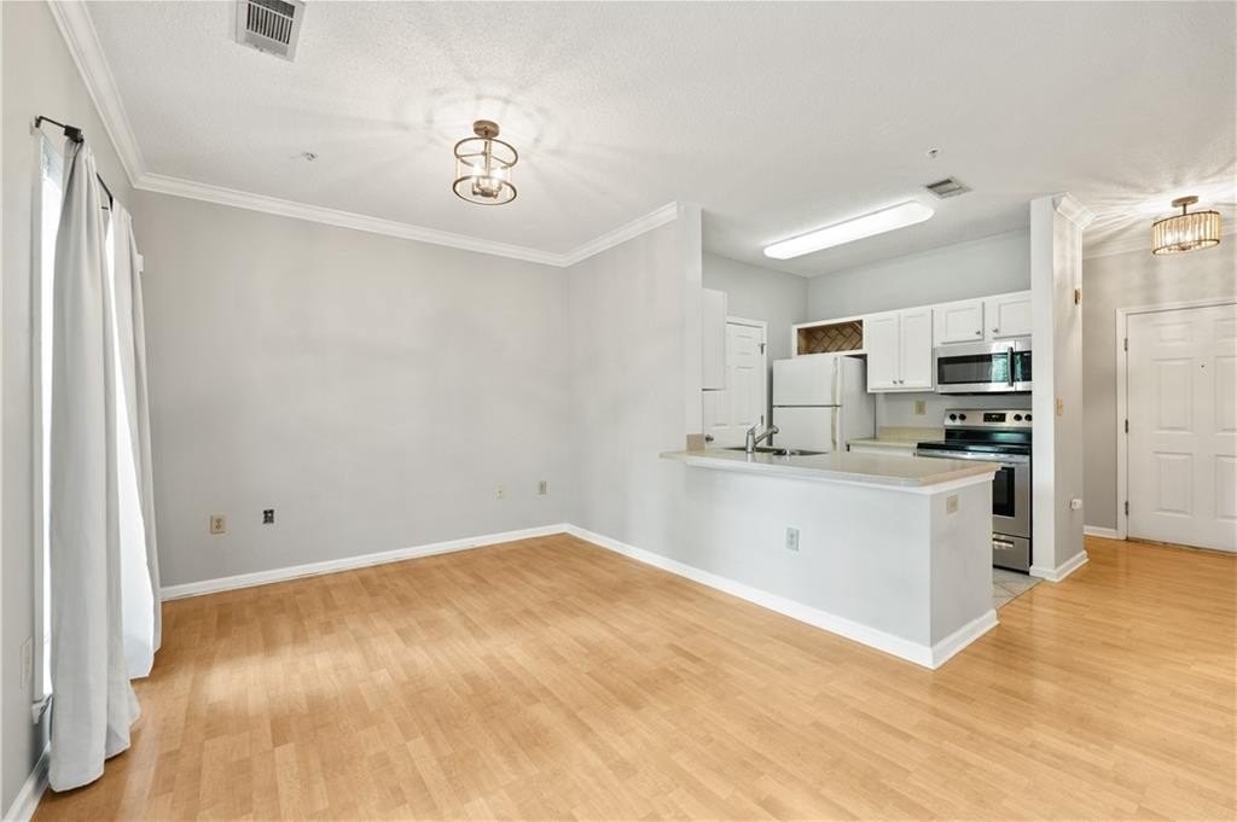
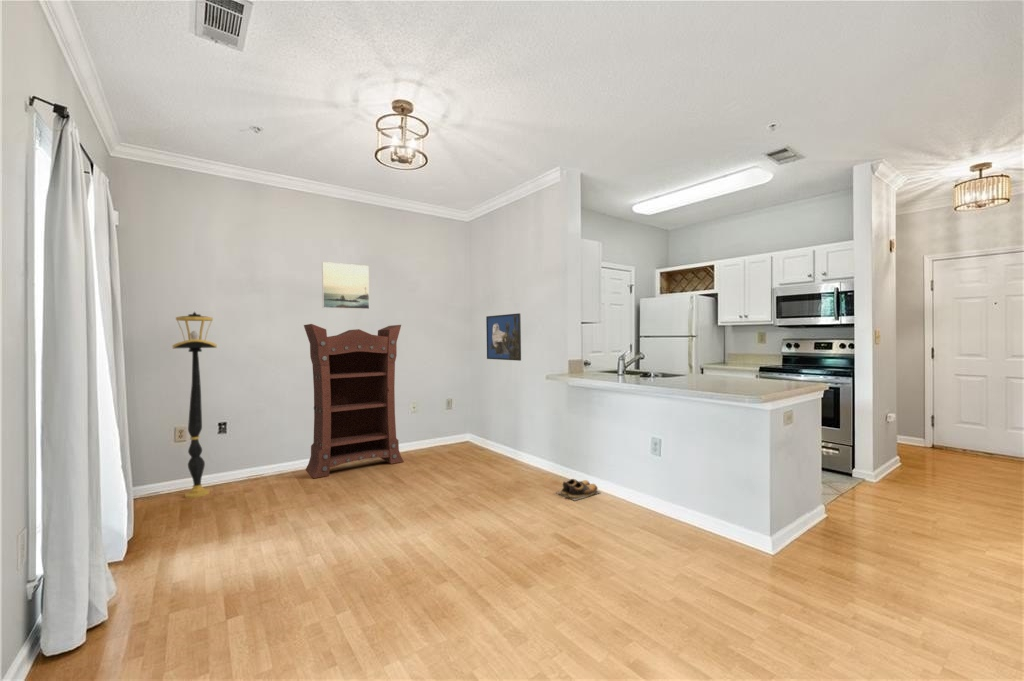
+ bookshelf [303,323,405,479]
+ shoes [555,478,601,501]
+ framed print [485,312,522,362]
+ floor lamp [172,311,218,499]
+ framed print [321,261,370,310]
